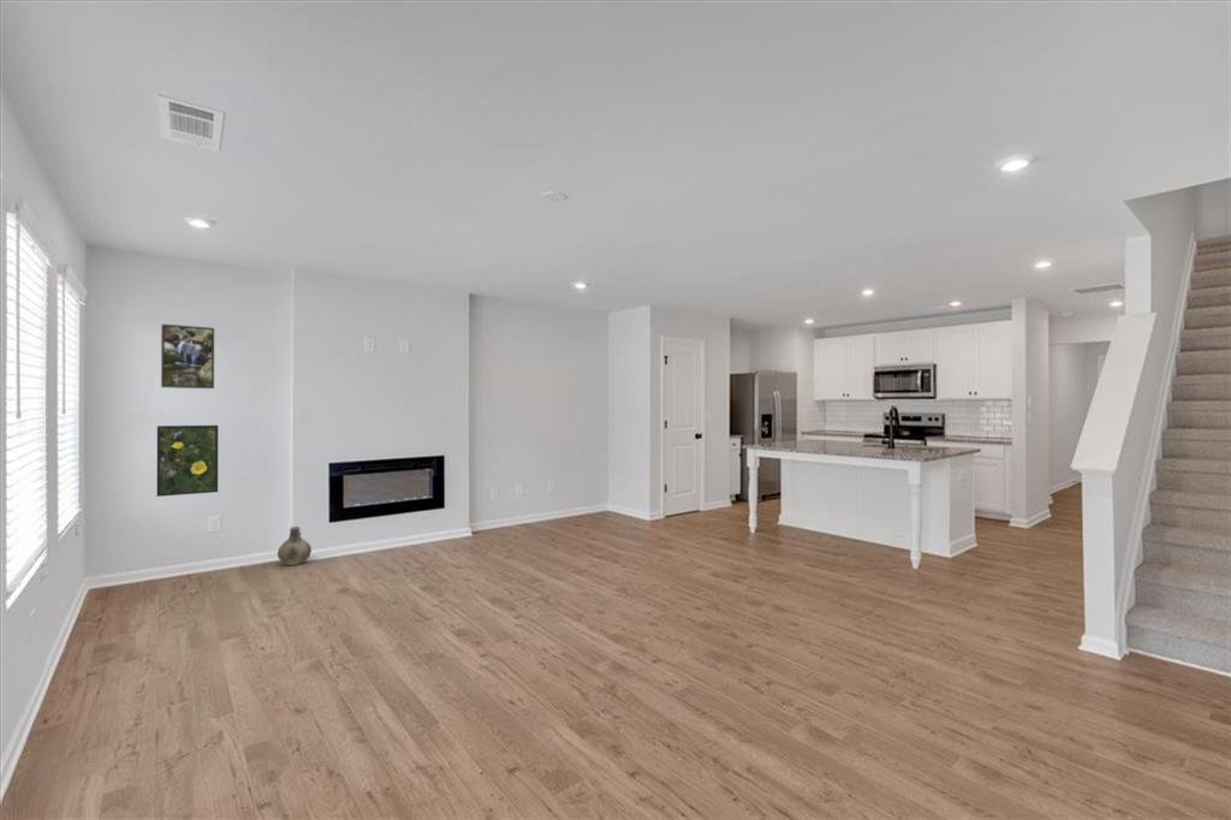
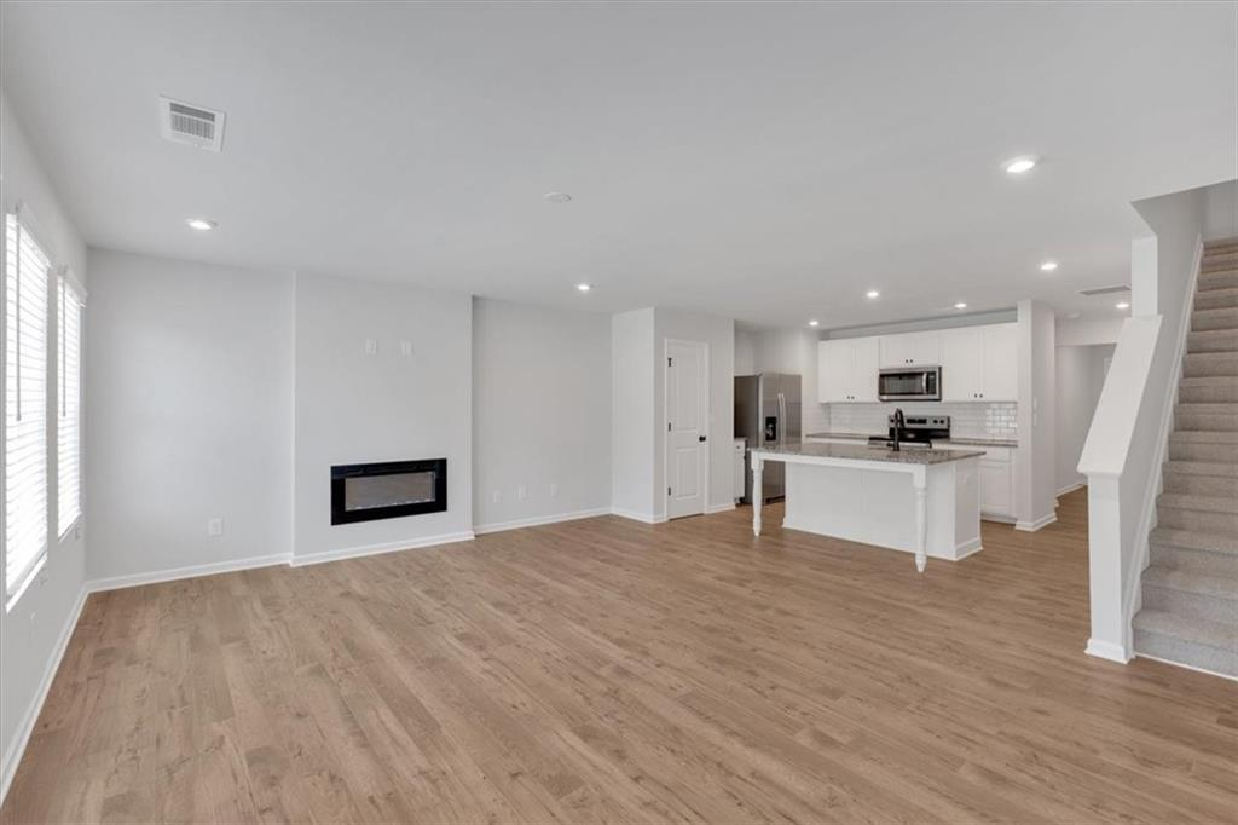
- ceramic jug [276,525,313,566]
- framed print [156,424,219,498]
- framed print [160,323,215,390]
